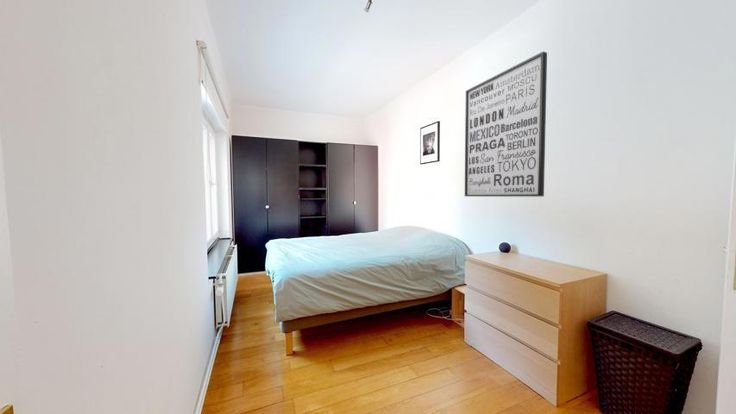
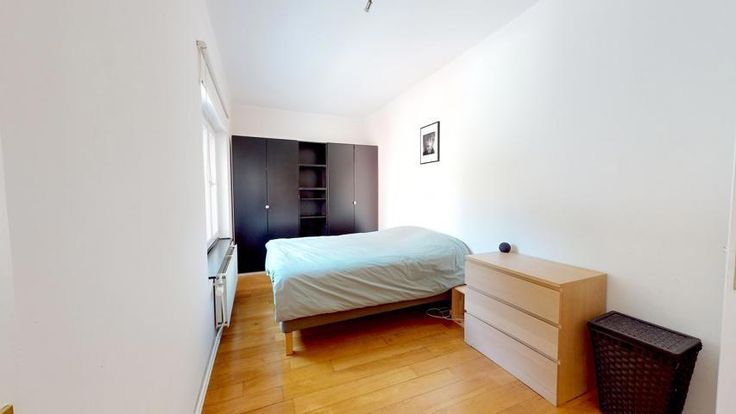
- wall art [464,51,548,197]
